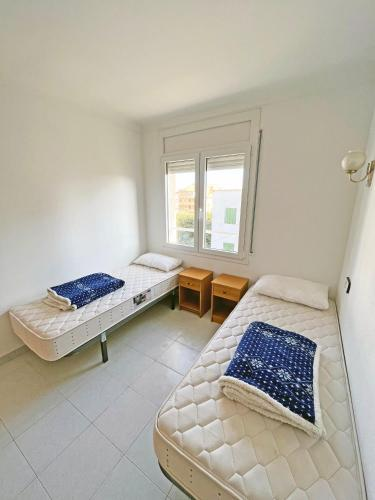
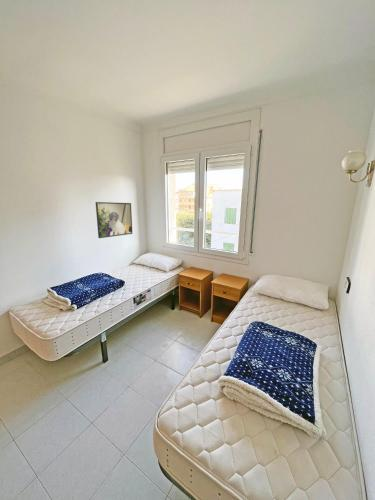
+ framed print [95,201,133,239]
